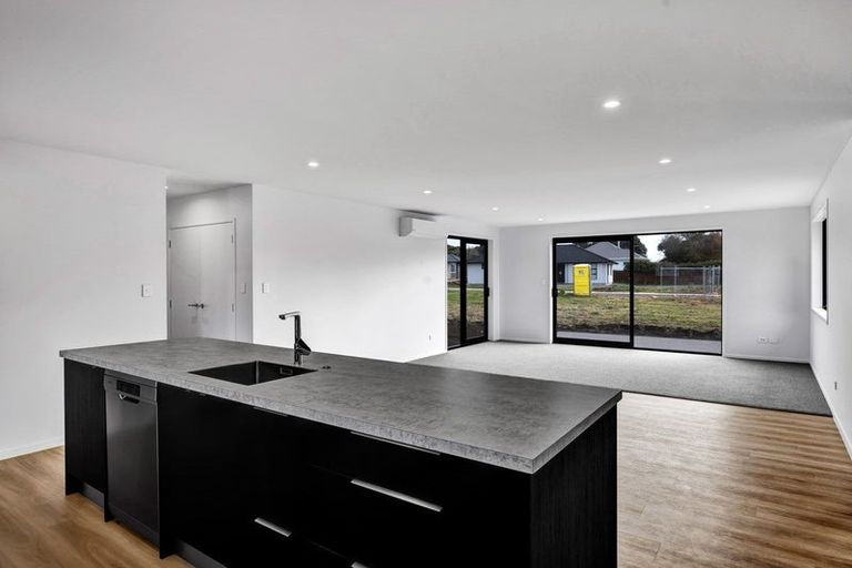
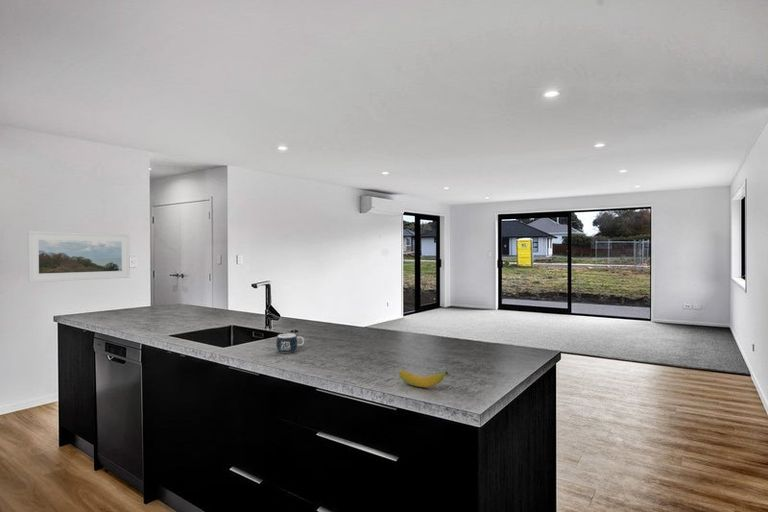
+ banana [398,369,449,388]
+ mug [275,333,305,354]
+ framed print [27,230,131,283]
